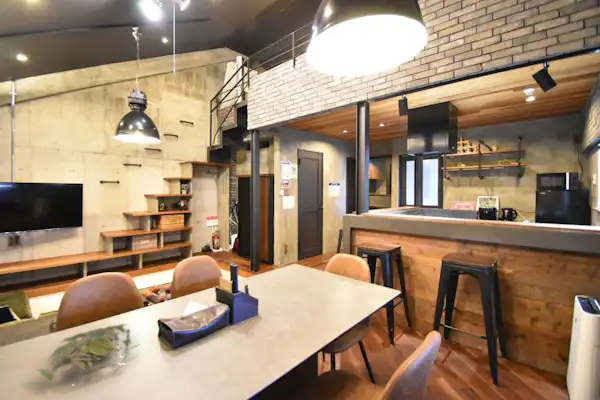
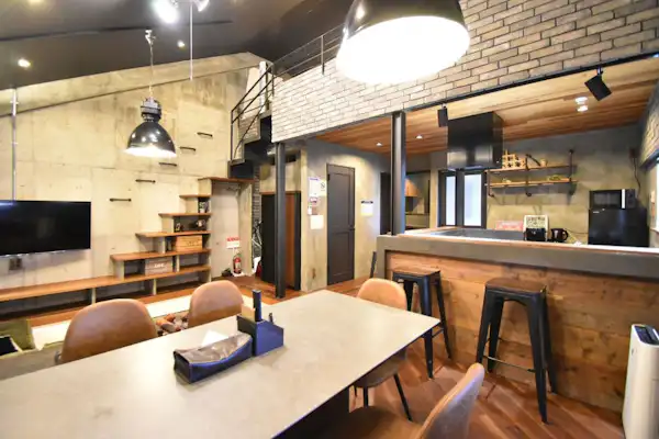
- plant [32,323,140,384]
